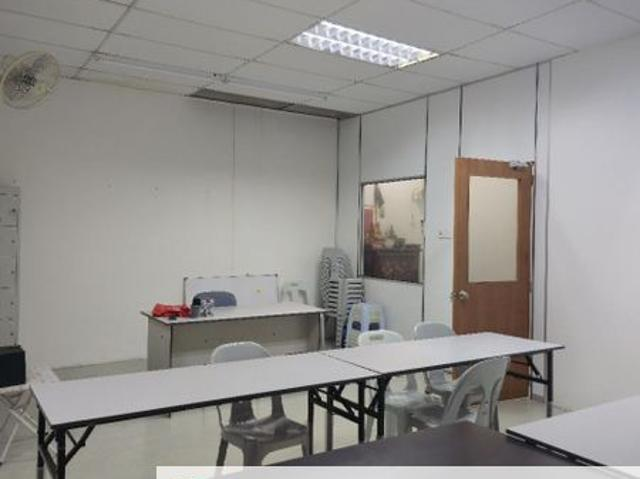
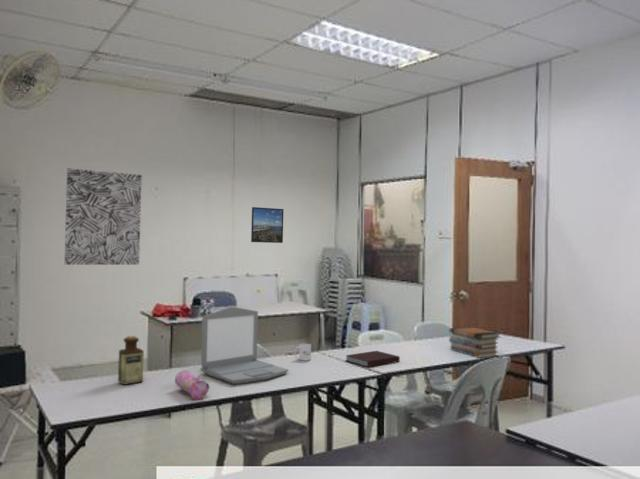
+ book stack [448,326,502,359]
+ pencil case [174,369,211,400]
+ laptop [199,306,290,385]
+ wall art [63,168,143,266]
+ notebook [344,350,401,368]
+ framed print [250,206,285,244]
+ bottle [117,335,145,386]
+ mug [294,343,312,362]
